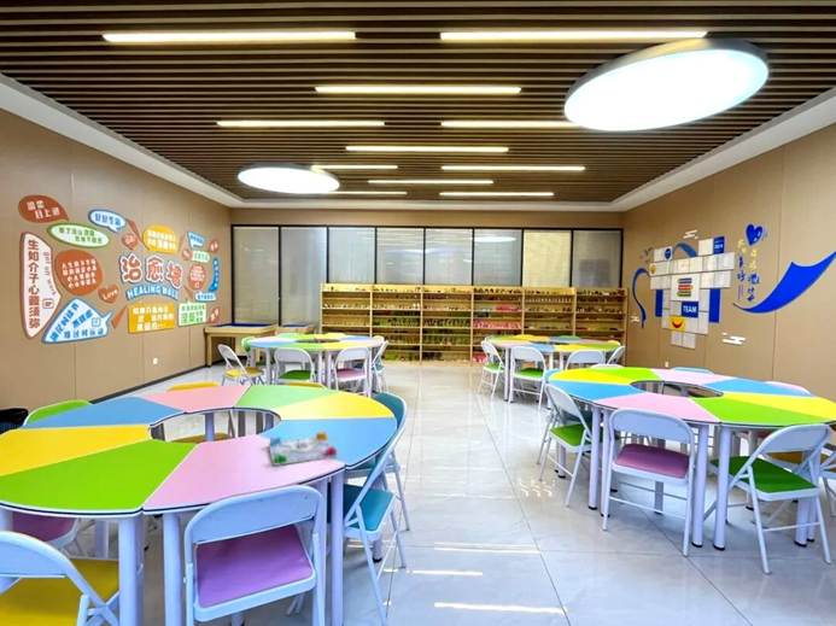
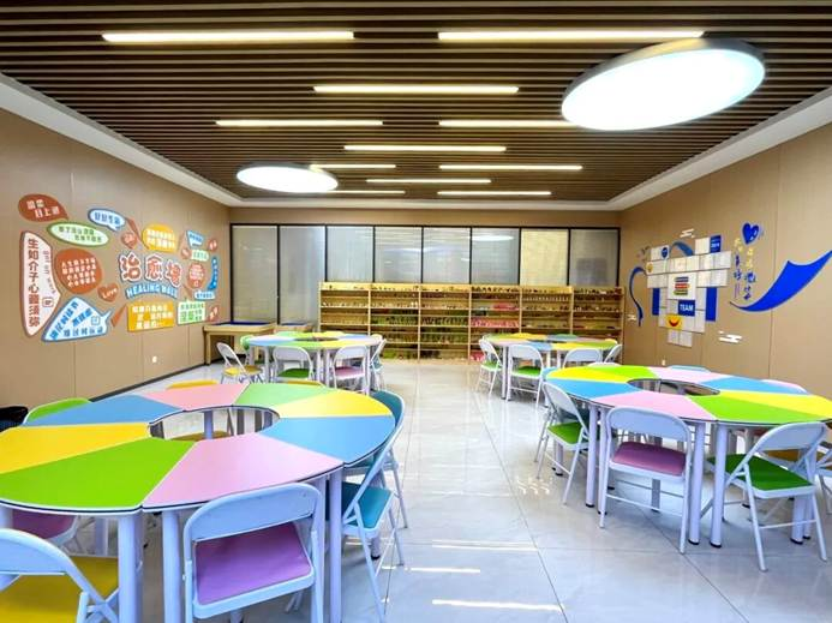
- board game [268,431,339,467]
